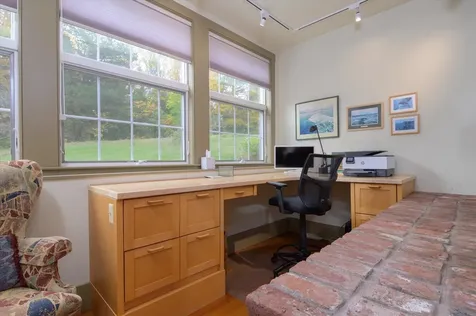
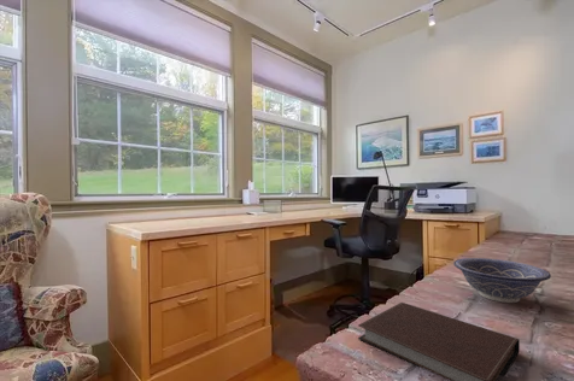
+ decorative bowl [452,257,552,304]
+ notebook [357,301,521,381]
